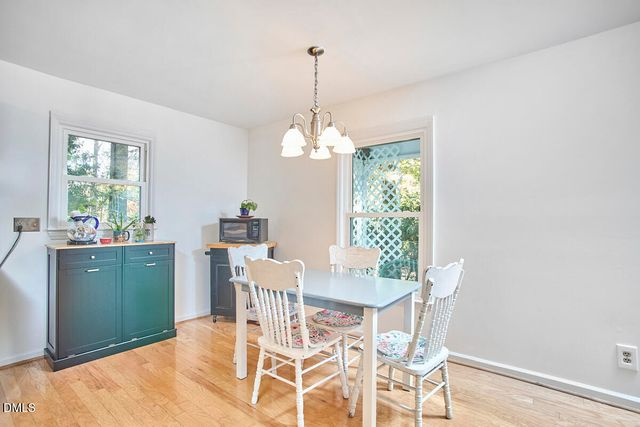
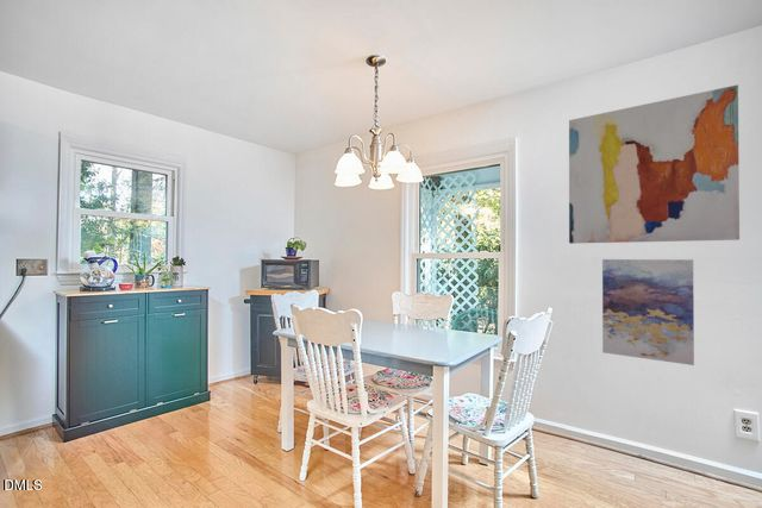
+ wall art [568,83,741,245]
+ wall art [601,258,695,366]
